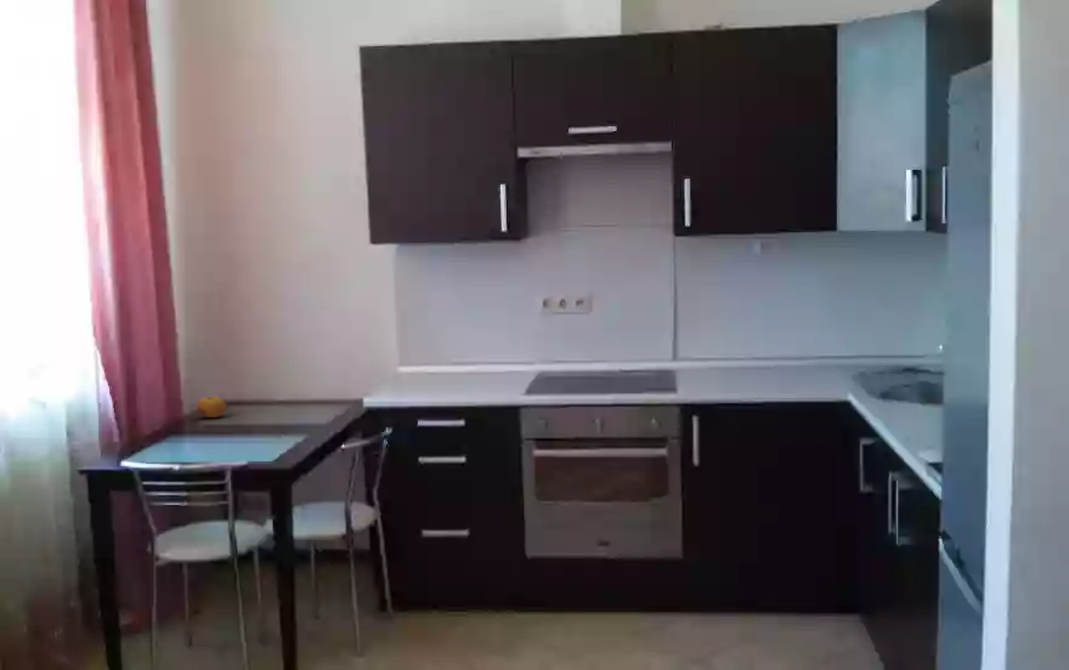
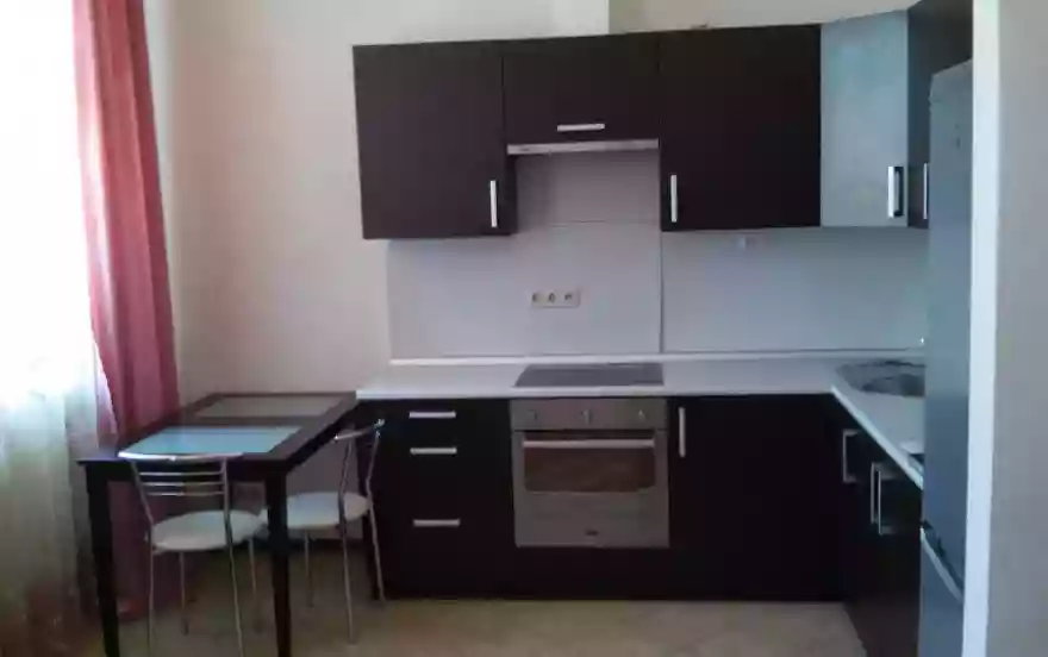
- fruit [194,394,227,419]
